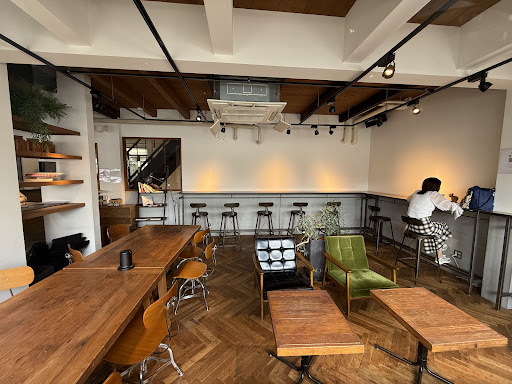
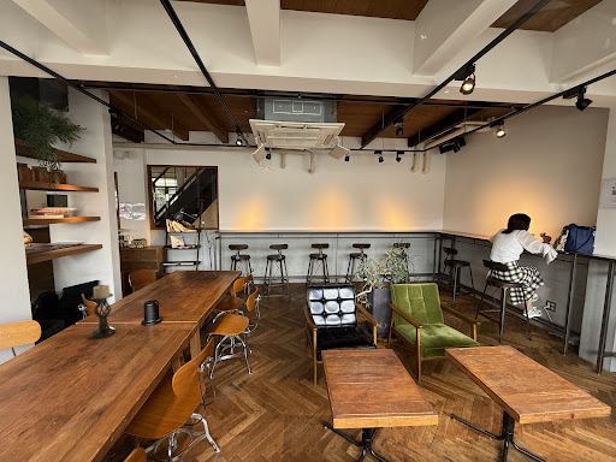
+ candle holder [89,284,118,340]
